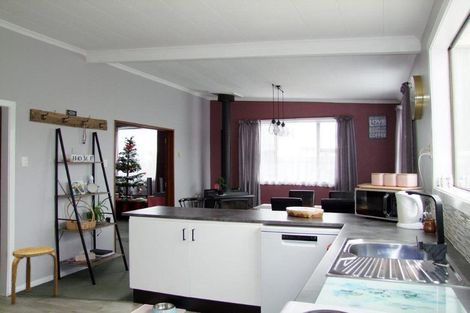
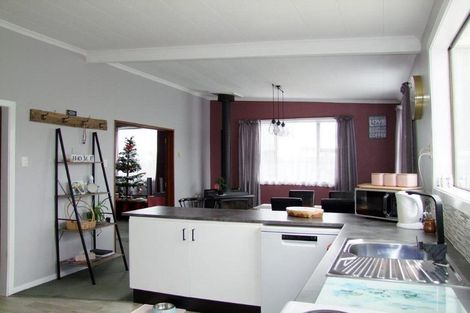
- stool [10,246,58,305]
